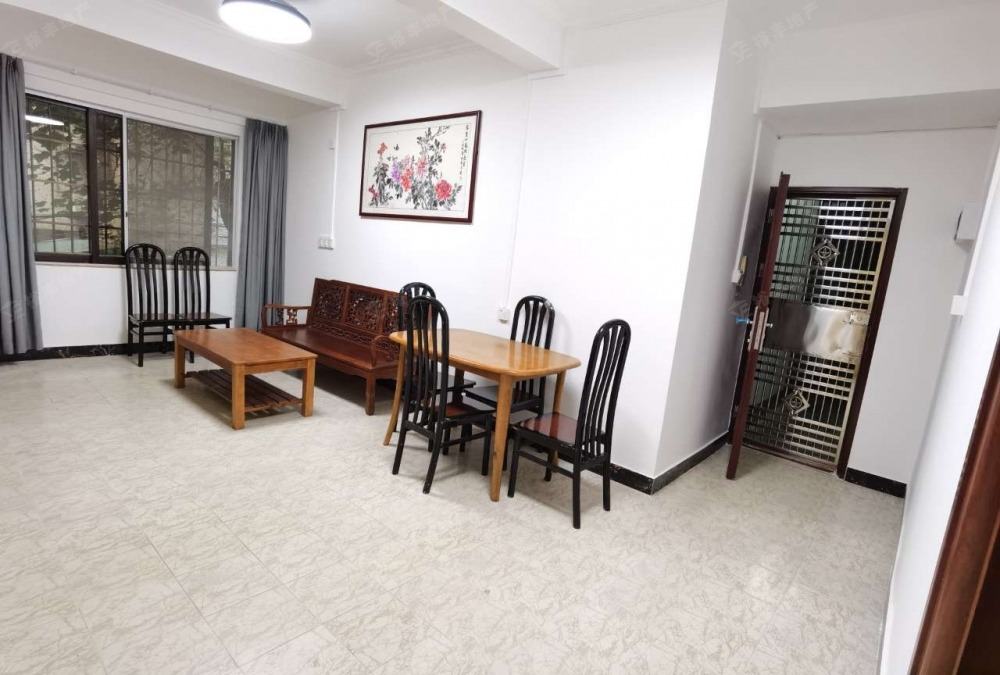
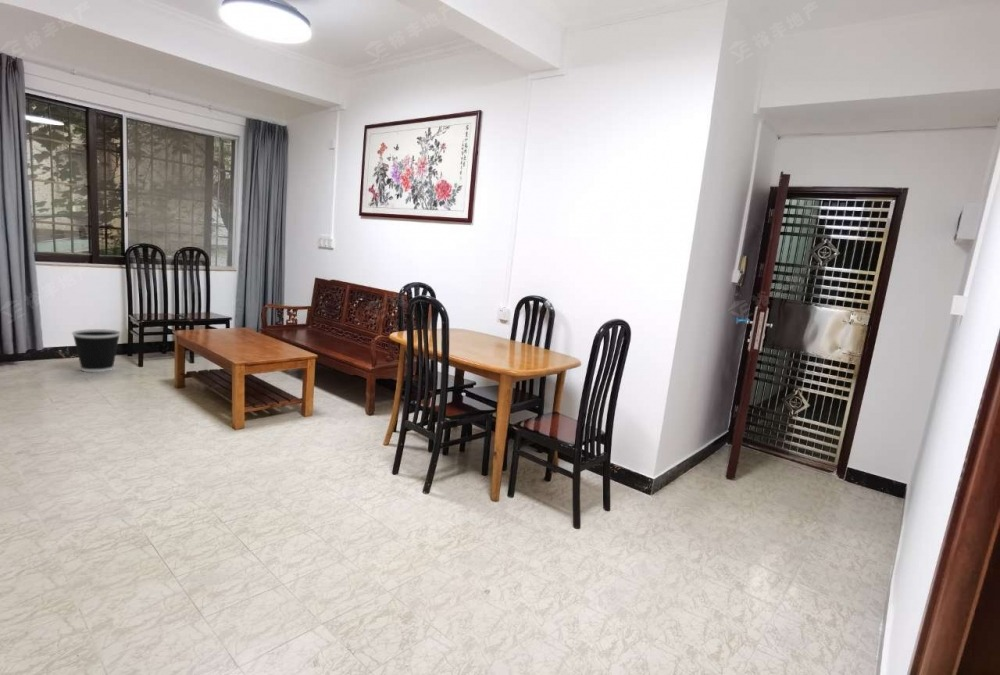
+ wastebasket [71,328,122,373]
